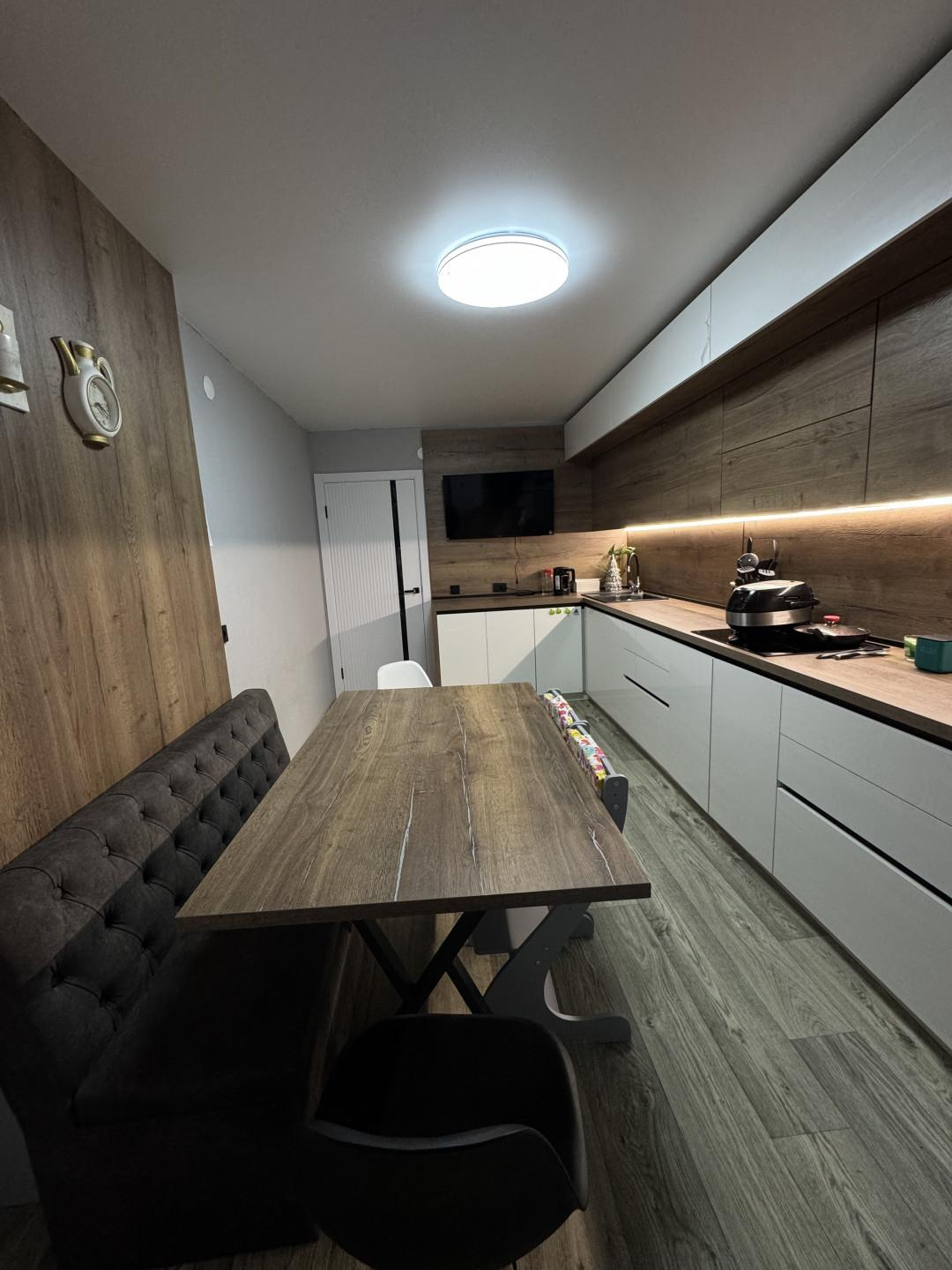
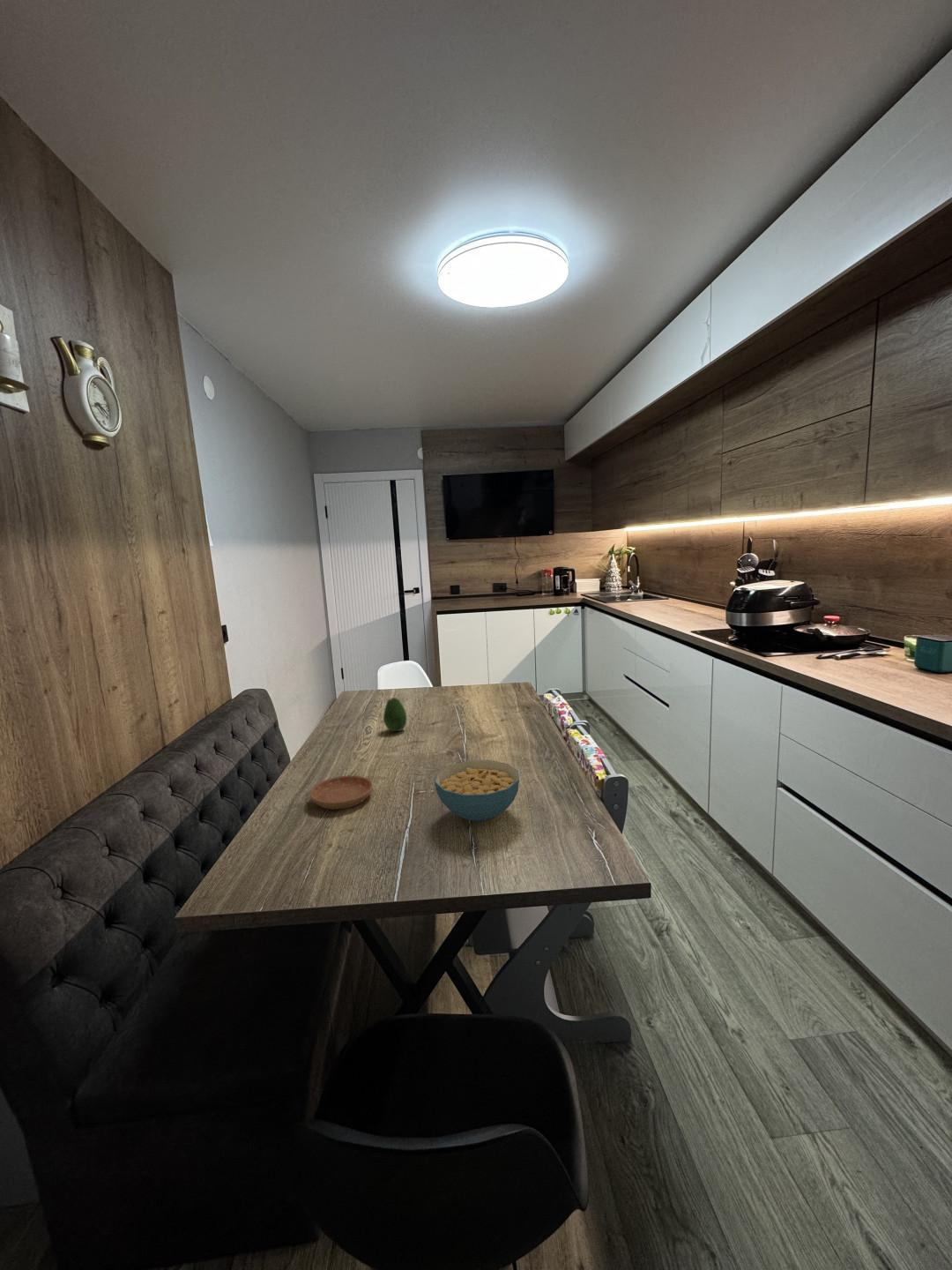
+ saucer [309,774,374,811]
+ fruit [383,697,408,732]
+ cereal bowl [434,759,520,822]
